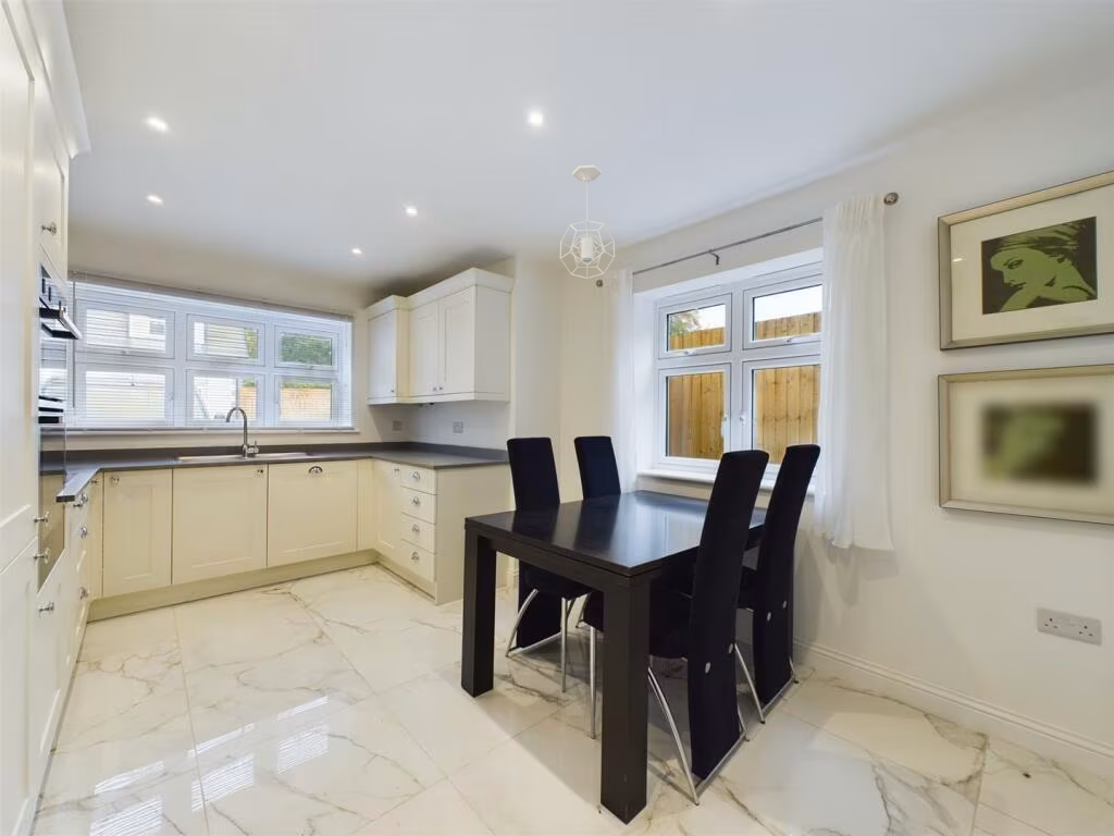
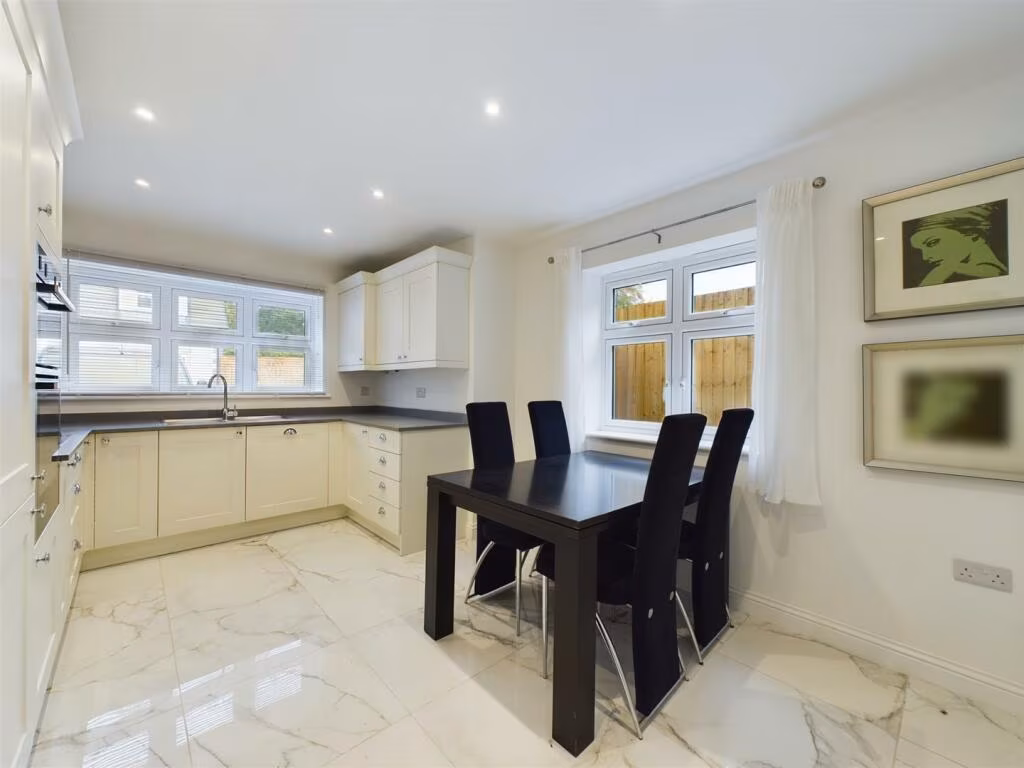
- pendant light [559,164,616,280]
